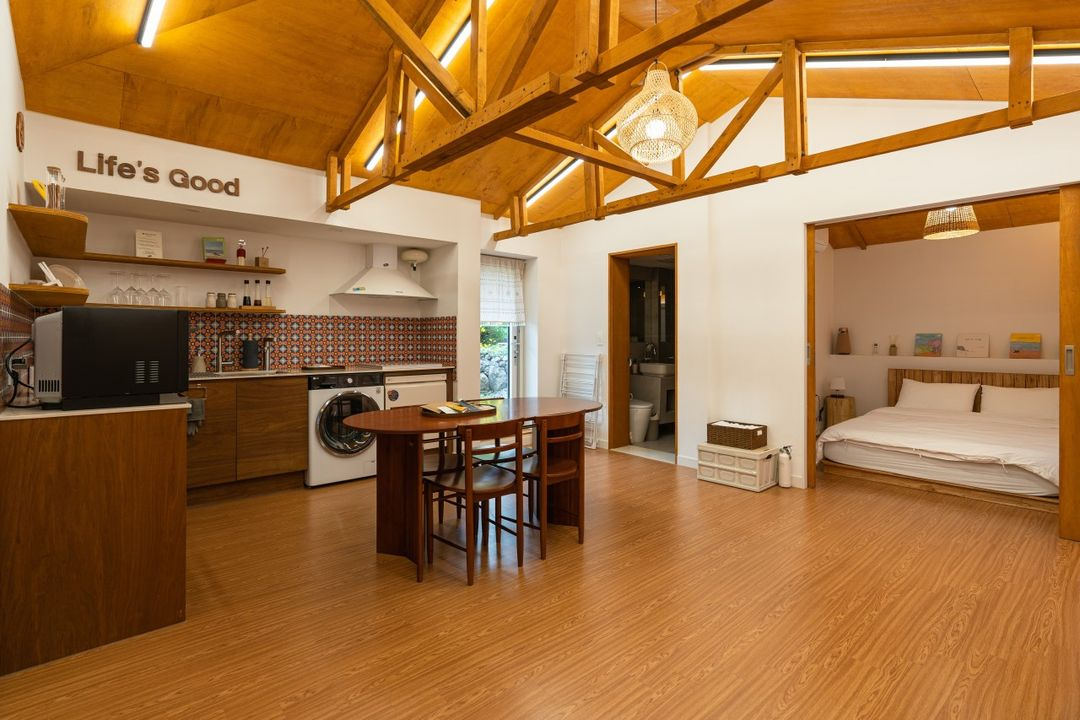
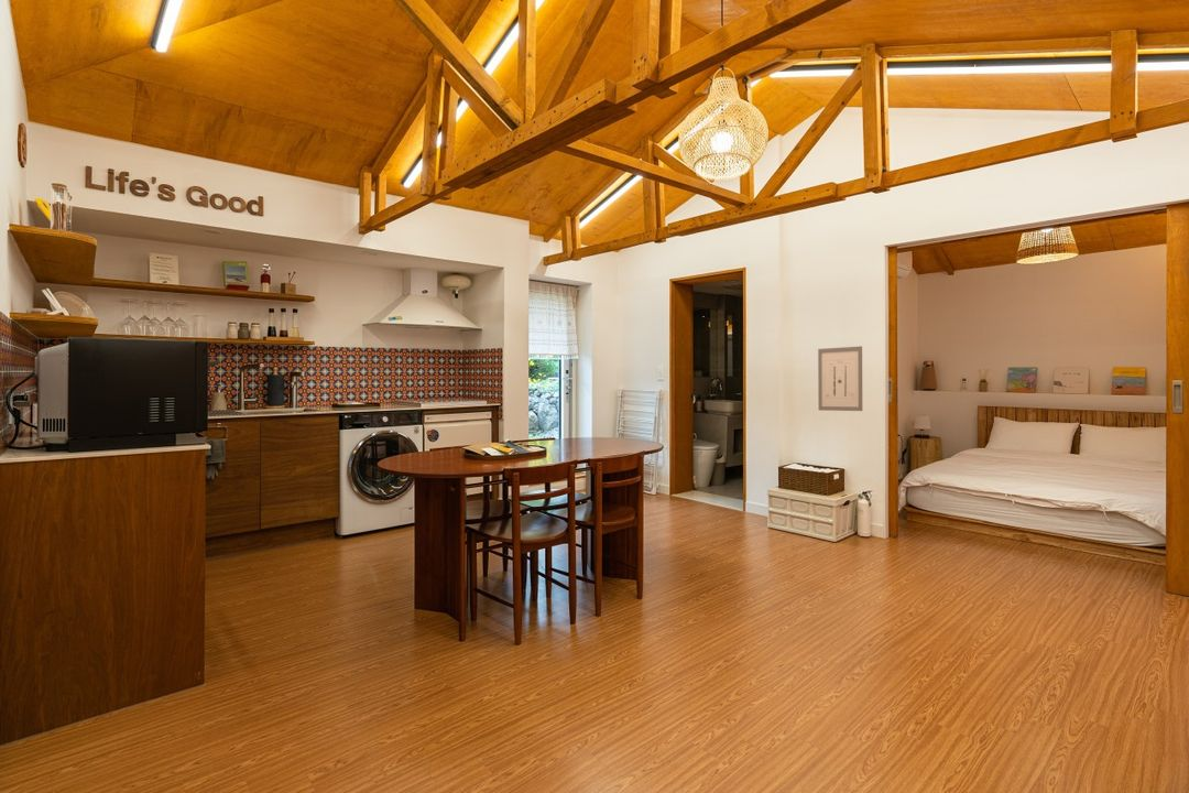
+ wall art [817,345,863,412]
